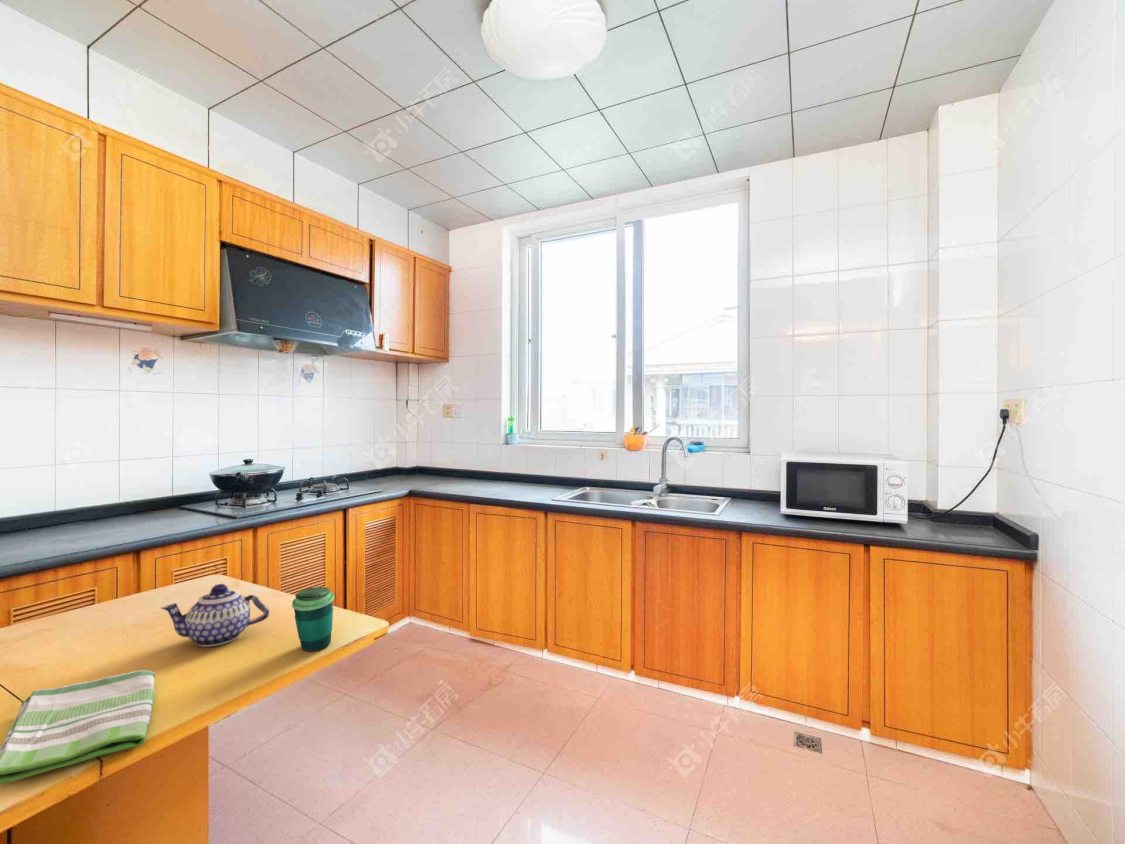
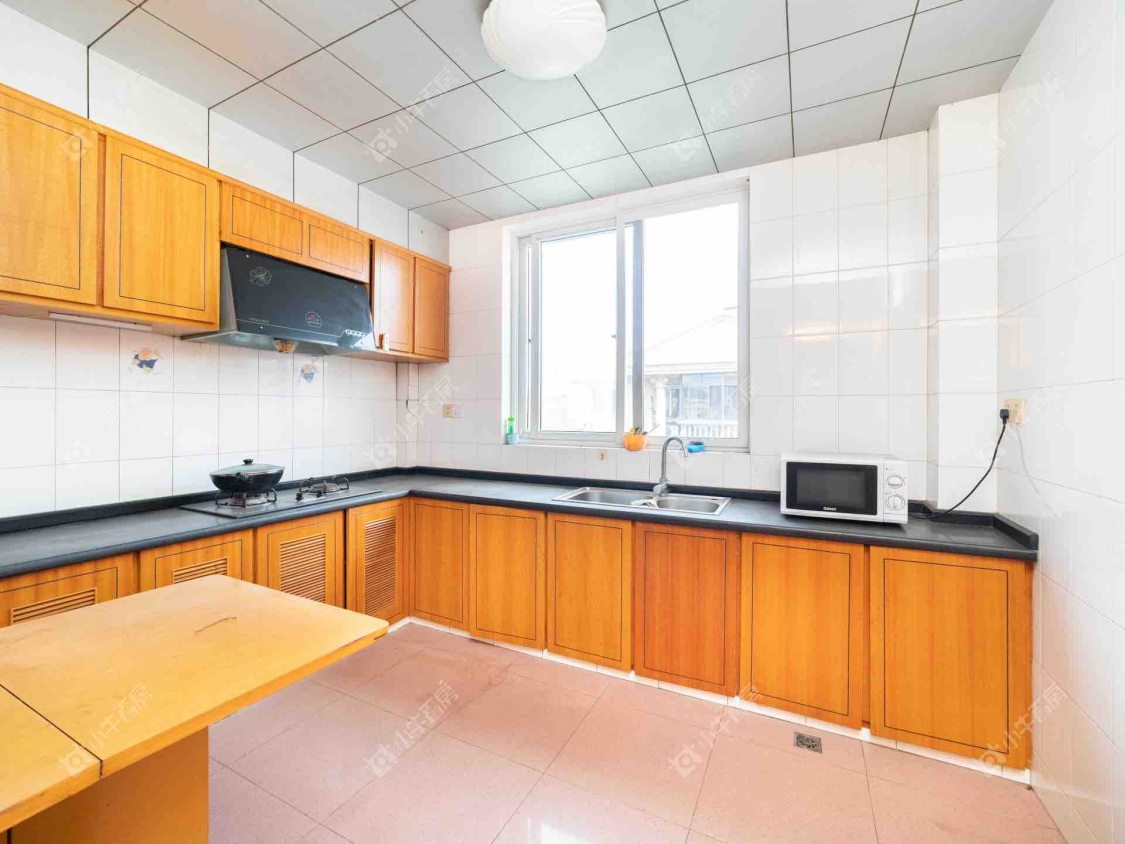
- teapot [160,583,271,648]
- cup [291,586,335,652]
- dish towel [0,669,156,785]
